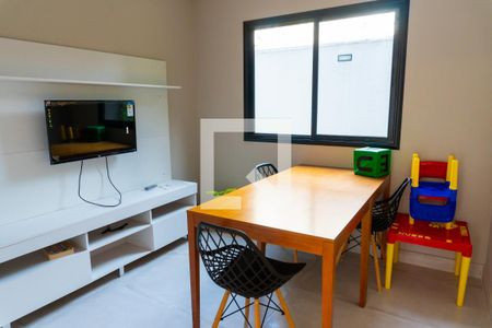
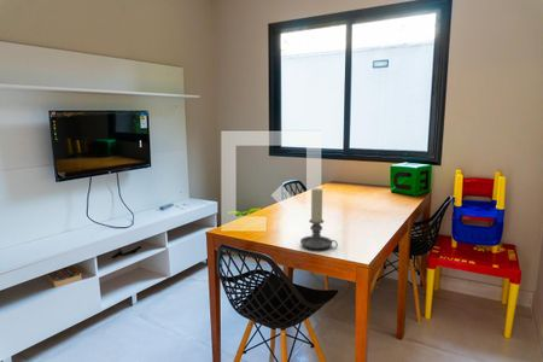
+ candle holder [299,187,339,250]
